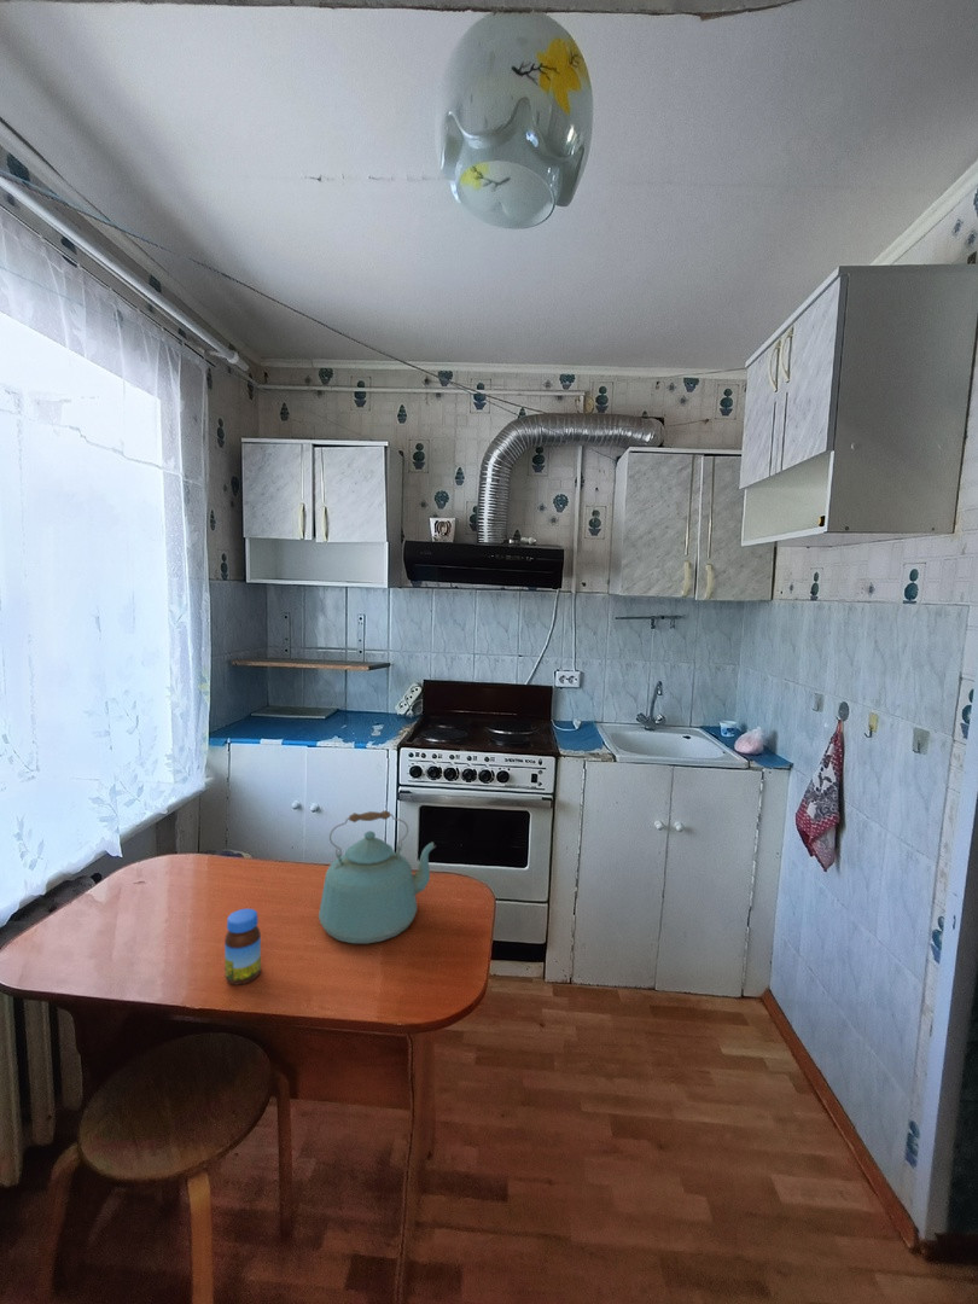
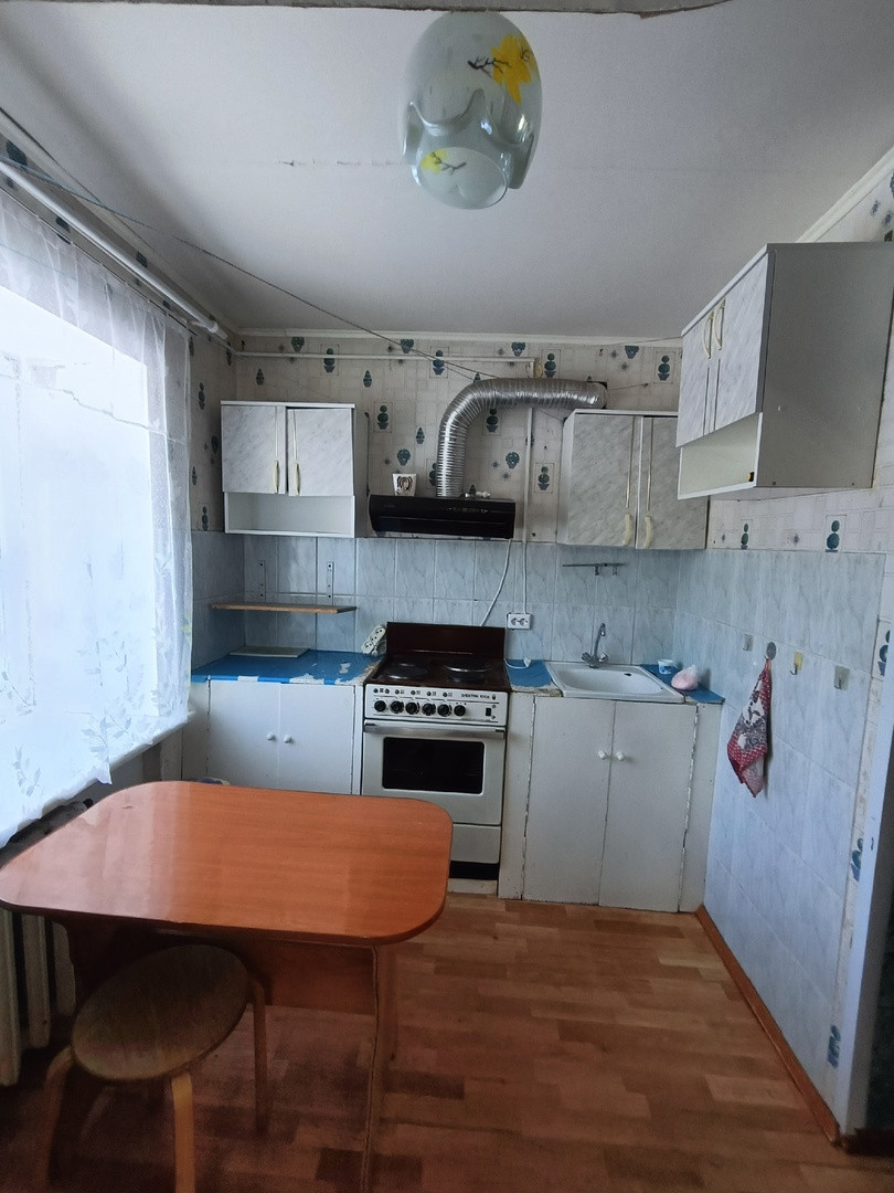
- jar [223,908,262,985]
- kettle [318,809,437,944]
